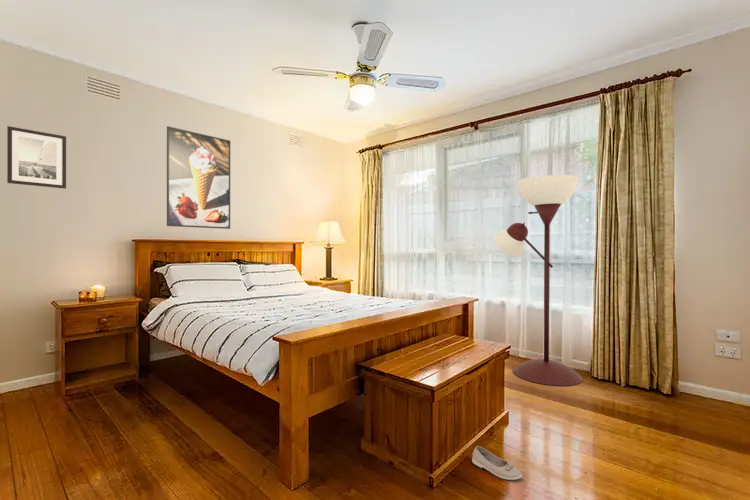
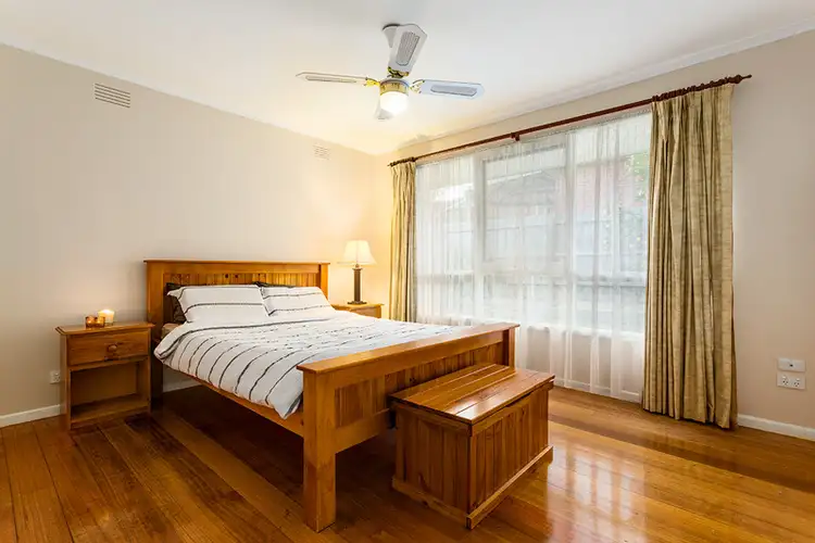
- shoe [471,445,523,481]
- wall art [6,125,67,190]
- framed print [166,125,231,230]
- floor lamp [492,174,584,387]
